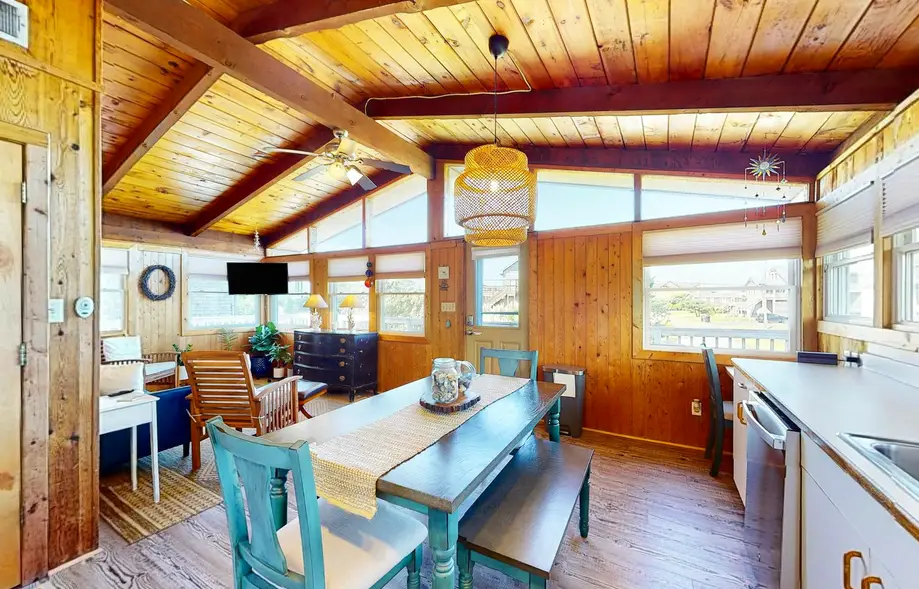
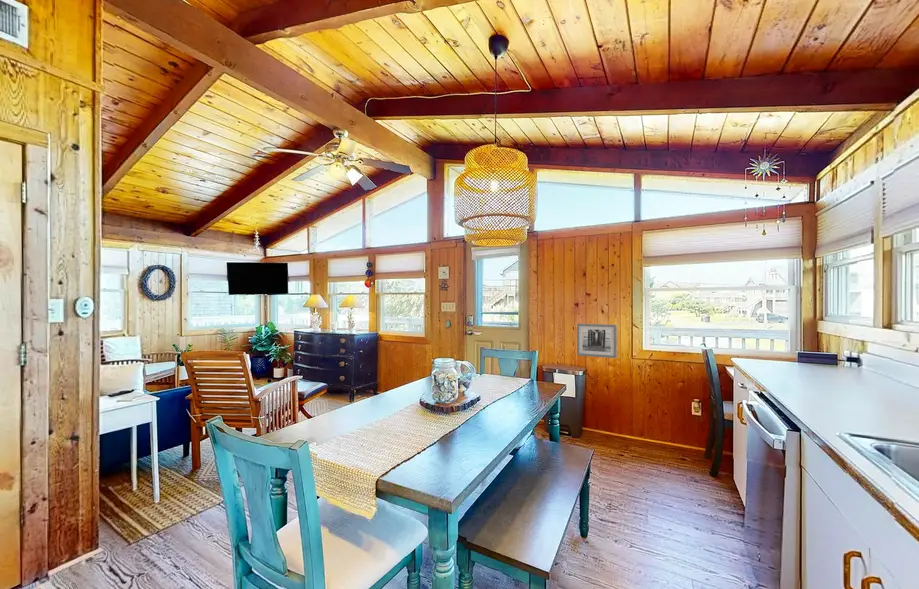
+ wall art [576,323,618,359]
